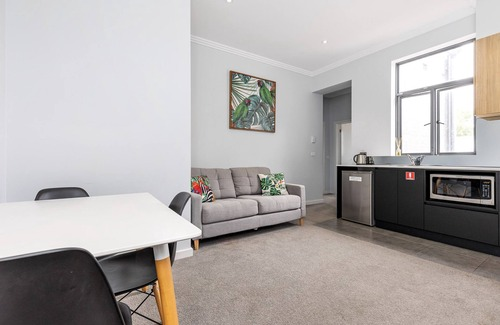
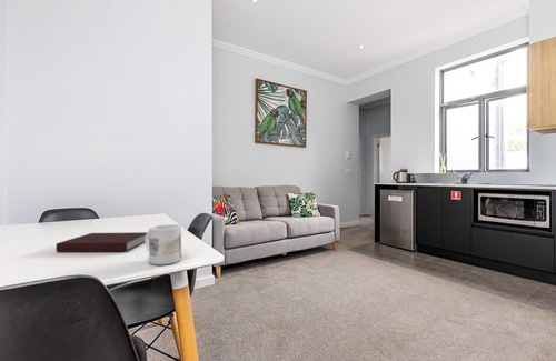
+ mug [145,223,182,265]
+ notebook [56,231,148,253]
